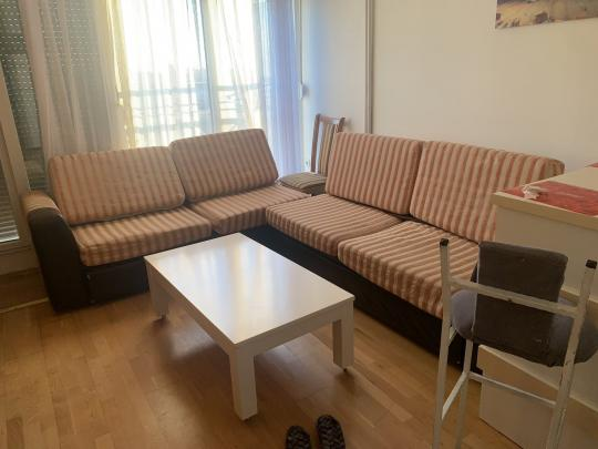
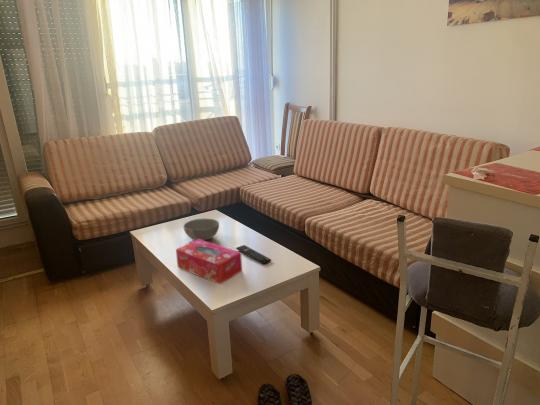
+ remote control [235,244,272,265]
+ bowl [182,218,220,241]
+ tissue box [175,239,243,285]
